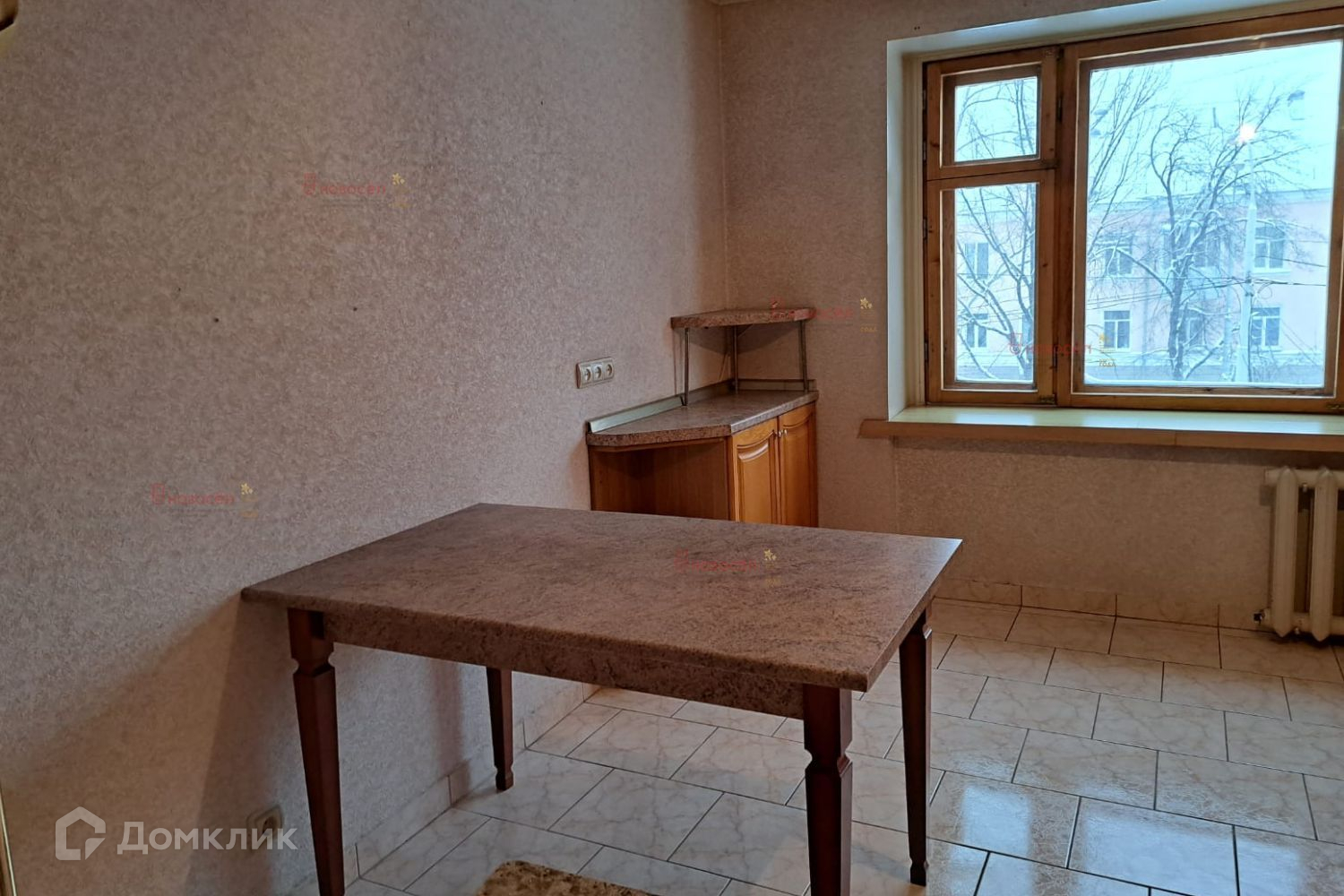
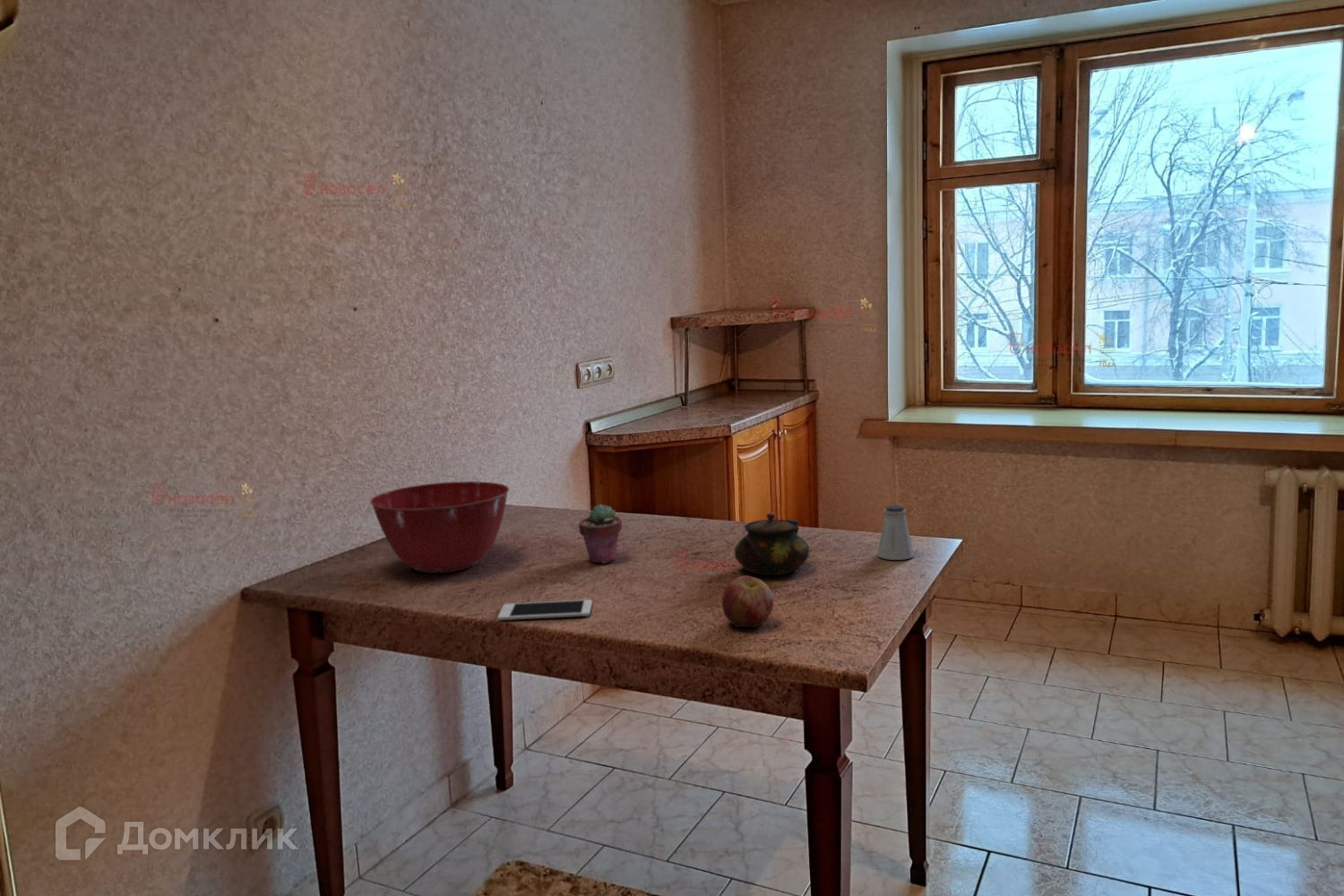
+ saltshaker [876,504,915,561]
+ potted succulent [578,504,623,564]
+ cell phone [497,599,593,621]
+ mixing bowl [369,480,510,574]
+ apple [721,575,775,628]
+ teapot [734,512,810,576]
